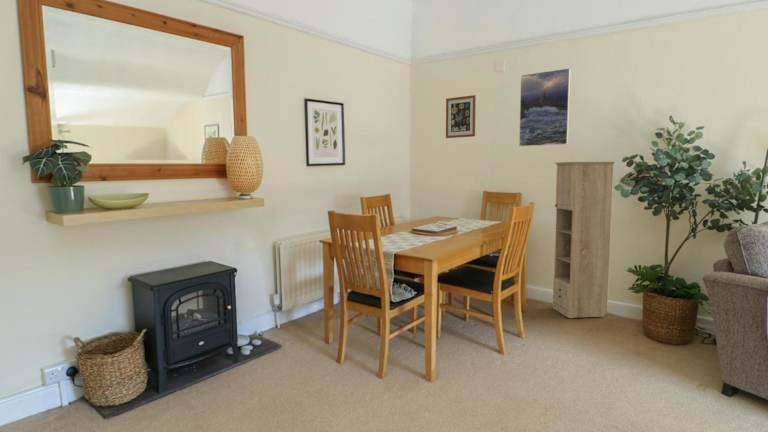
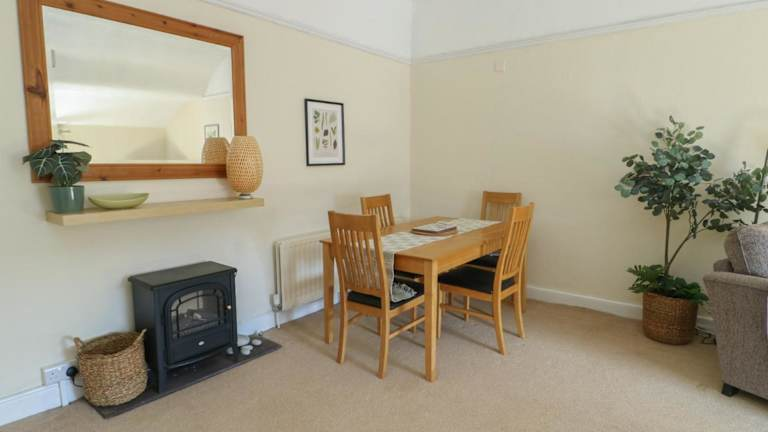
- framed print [518,67,572,148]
- wall art [445,94,477,139]
- storage cabinet [552,161,616,319]
